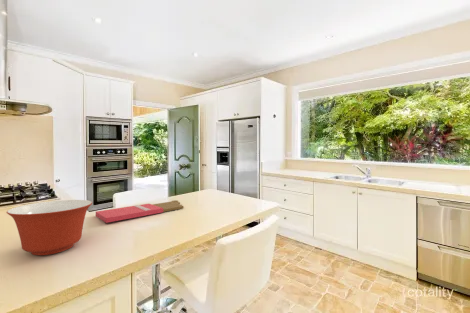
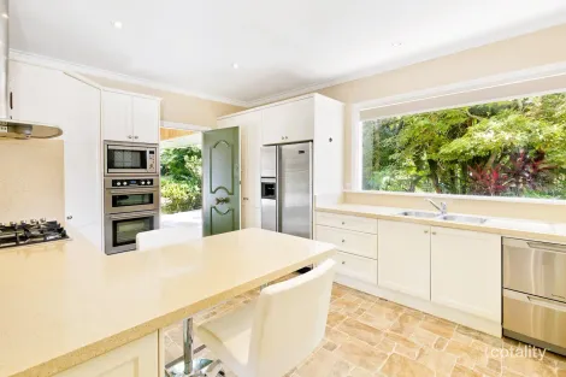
- cutting board [95,199,185,224]
- mixing bowl [5,199,93,256]
